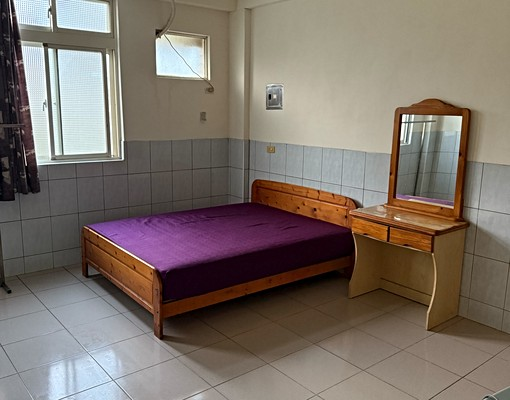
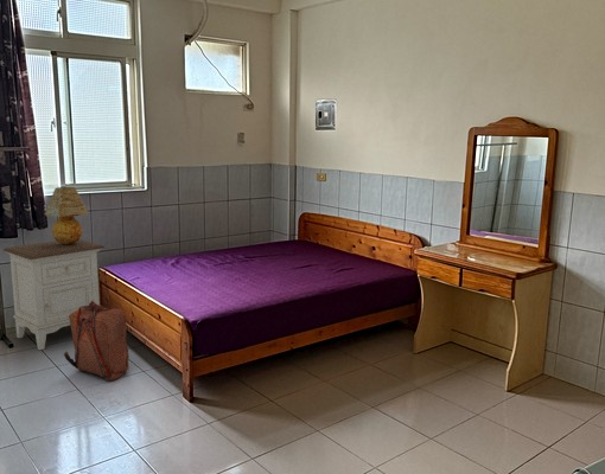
+ nightstand [2,238,106,351]
+ backpack [63,301,130,382]
+ table lamp [44,186,90,245]
